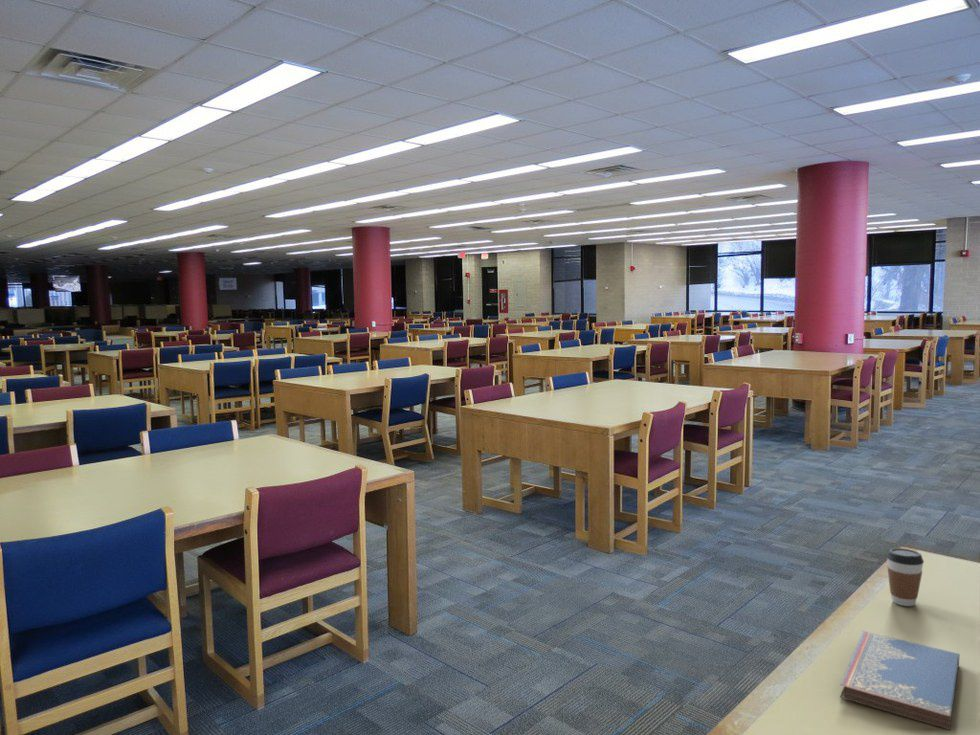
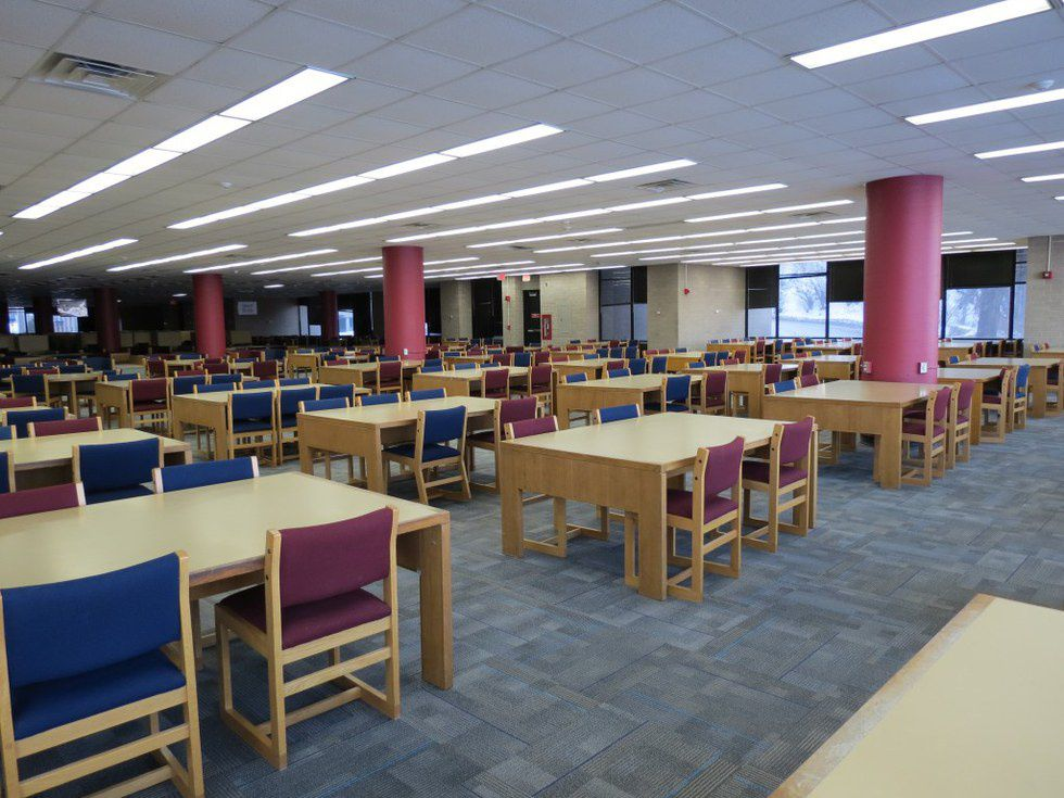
- coffee cup [886,547,925,607]
- hardcover book [839,630,960,731]
